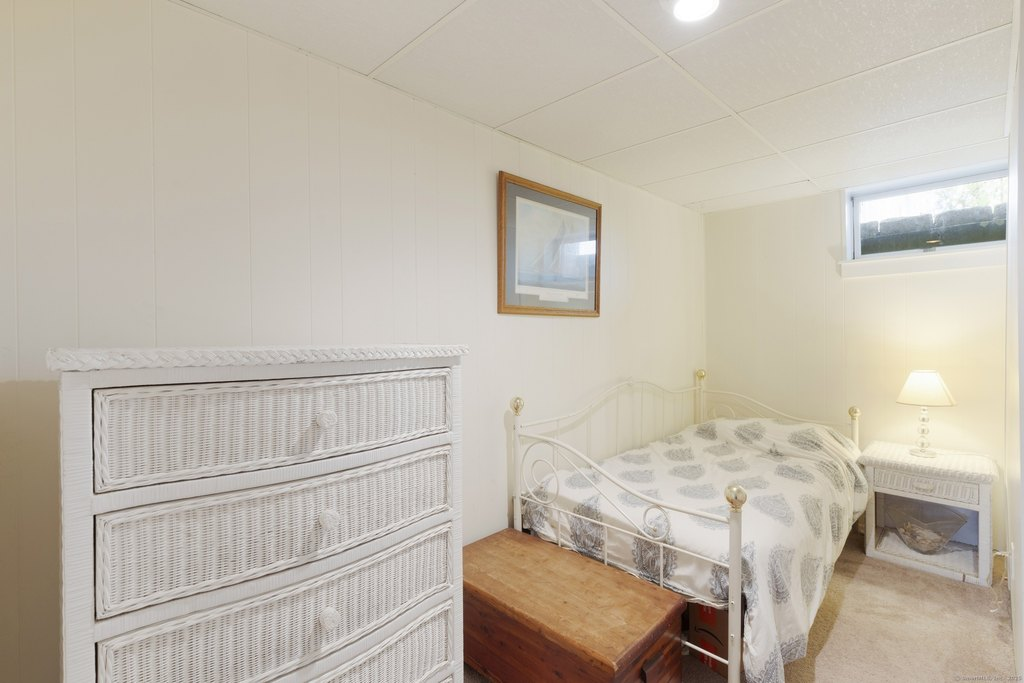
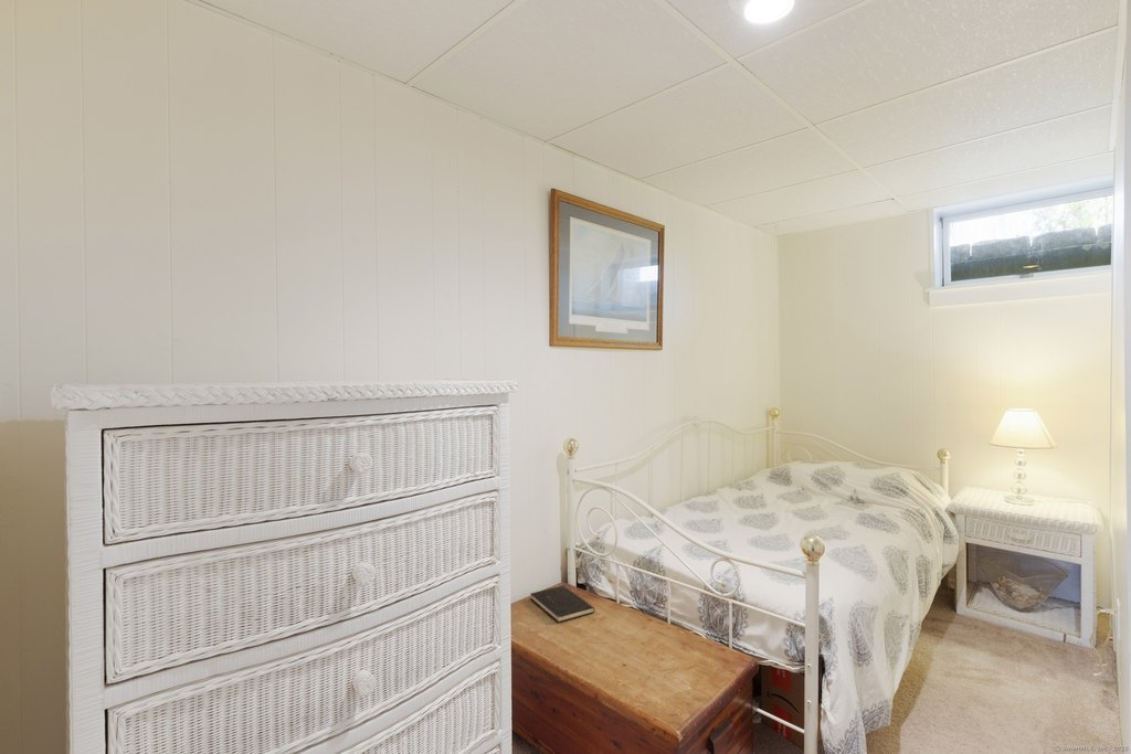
+ hardcover book [529,585,595,624]
